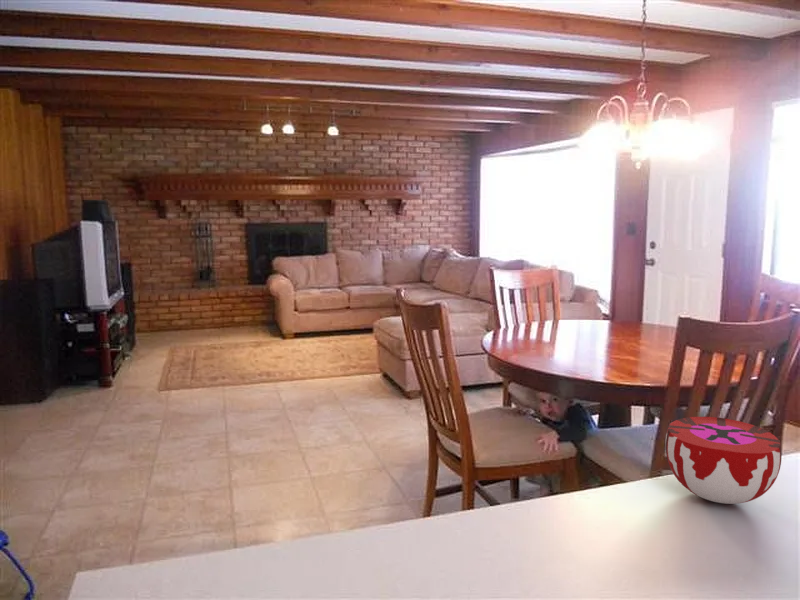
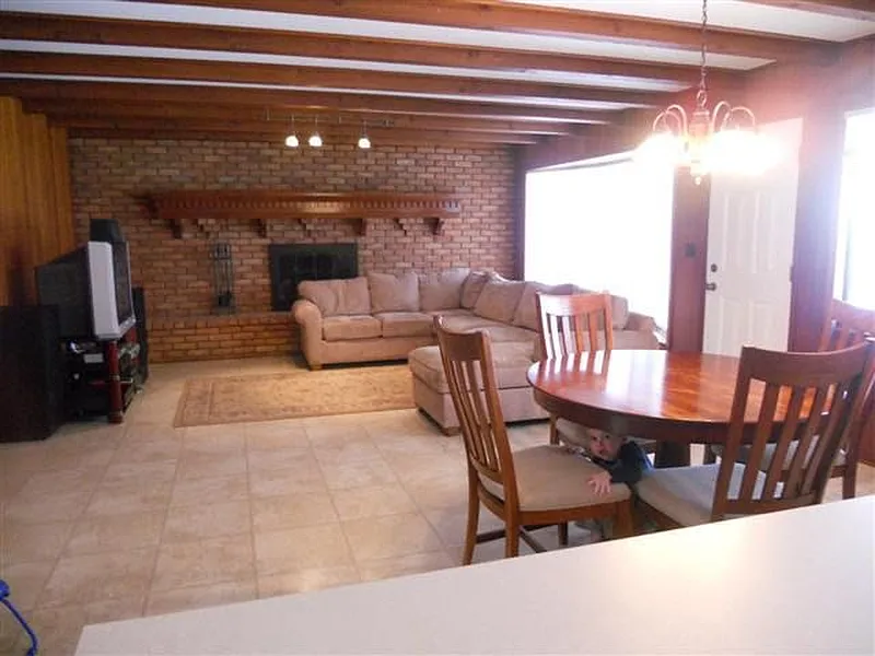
- decorative bowl [664,416,783,505]
